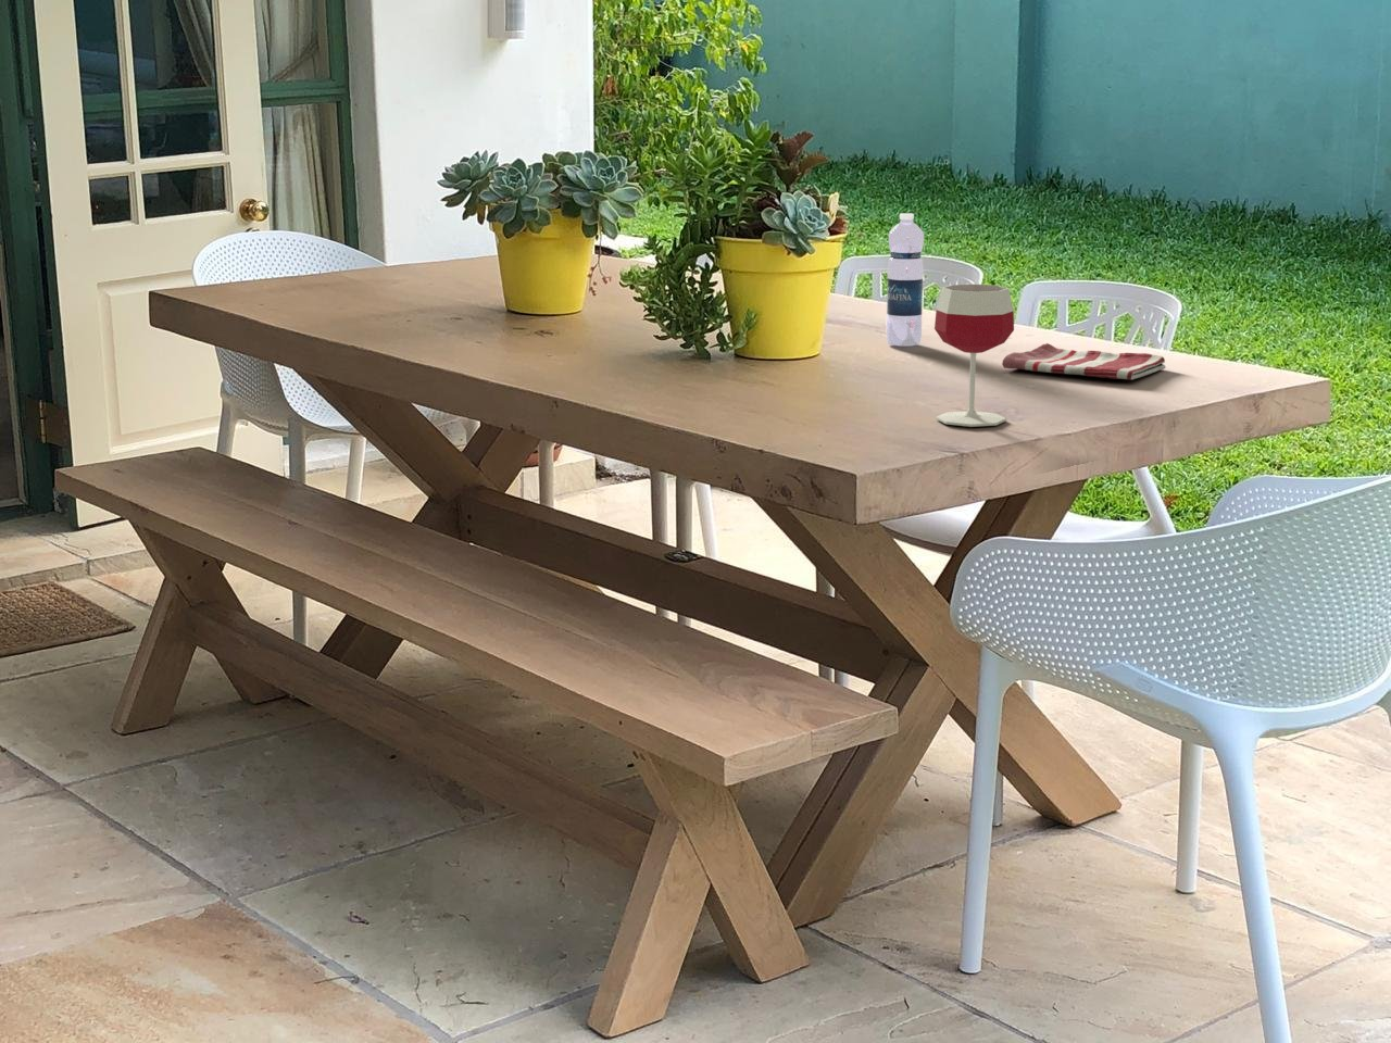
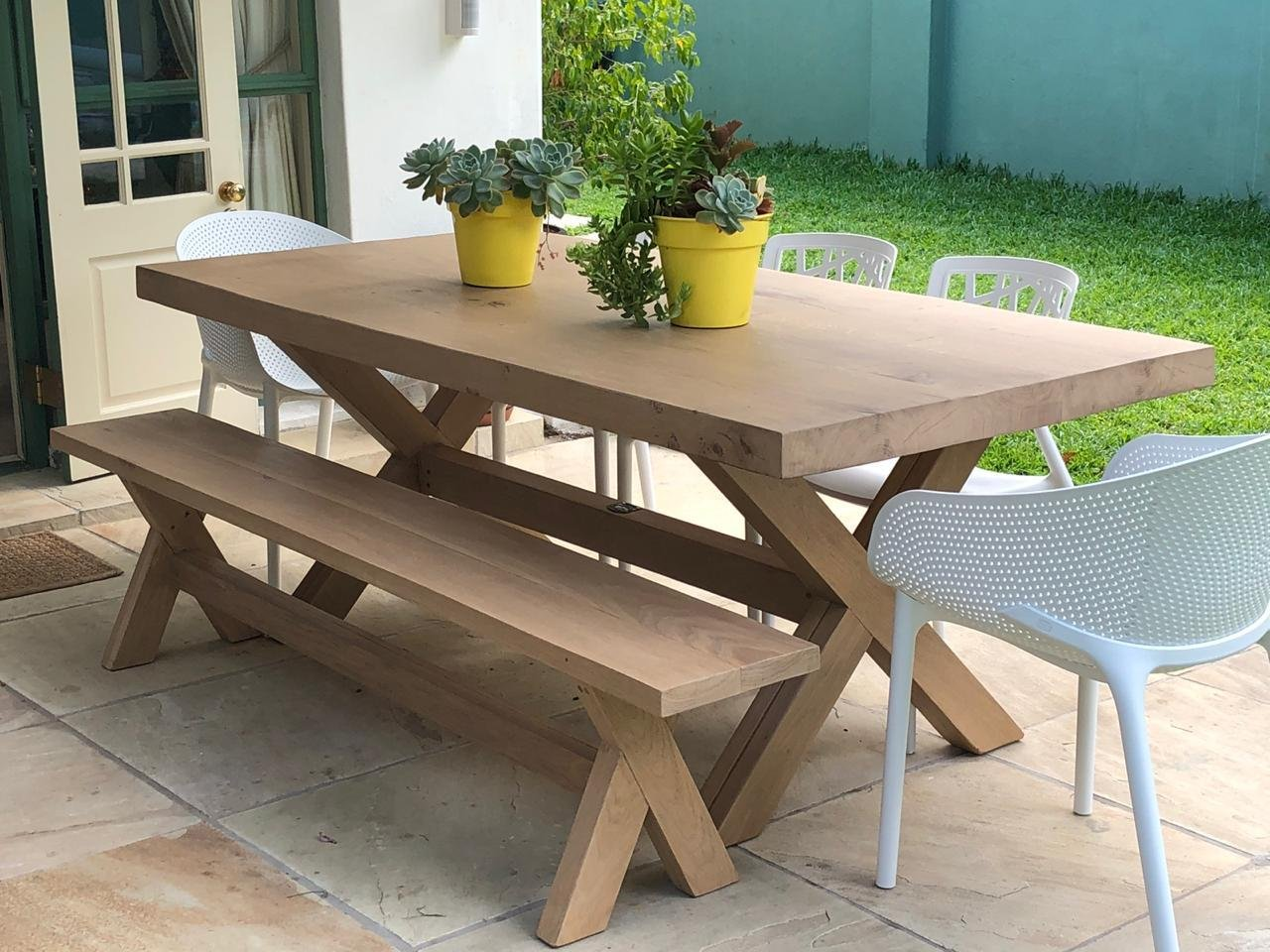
- wineglass [933,283,1015,428]
- water bottle [886,211,924,346]
- dish towel [1001,342,1168,381]
